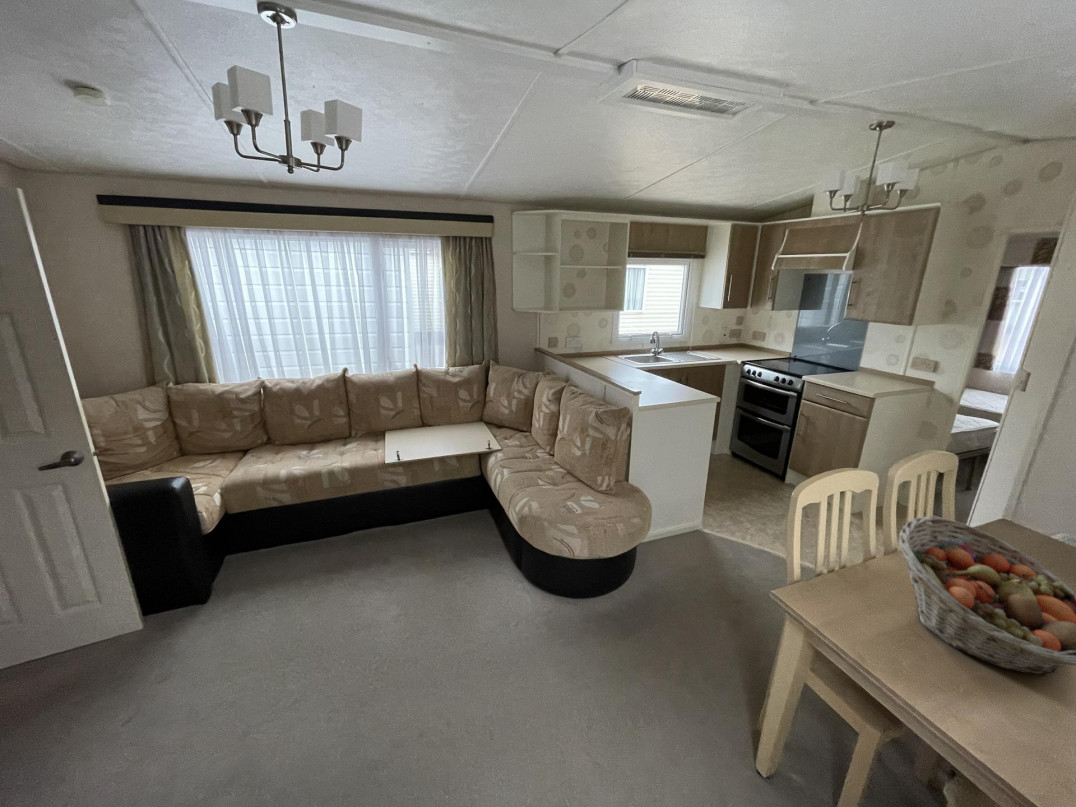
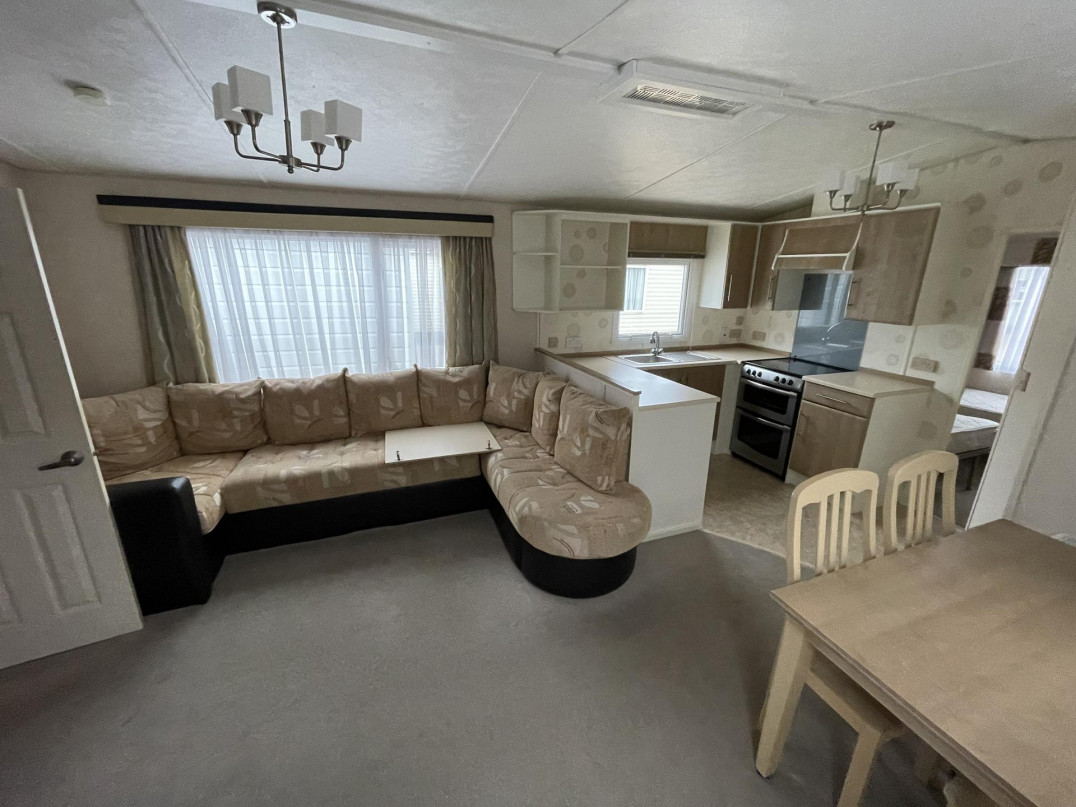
- fruit basket [898,515,1076,675]
